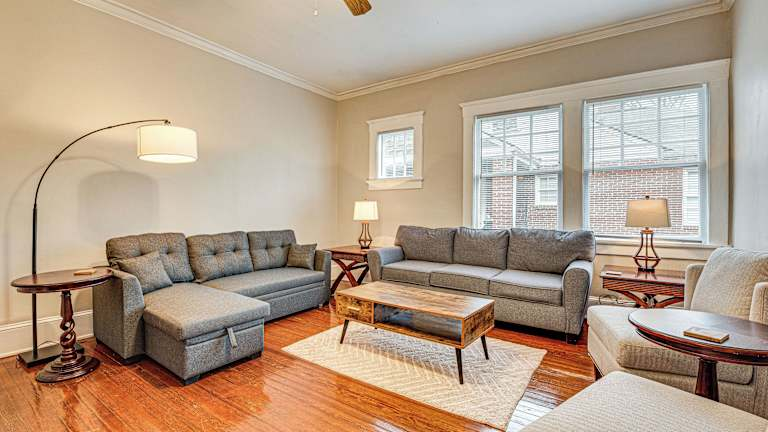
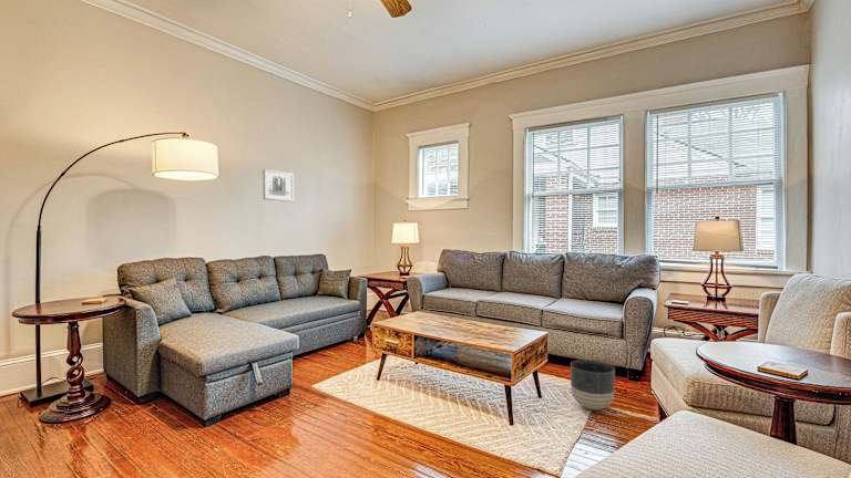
+ planter [570,358,616,411]
+ wall art [262,168,295,202]
